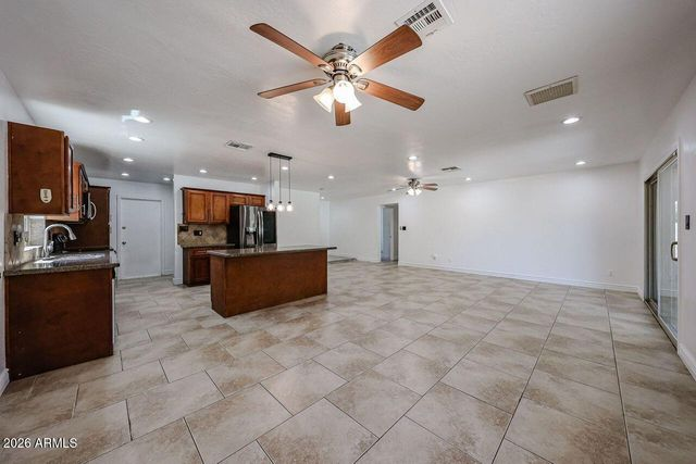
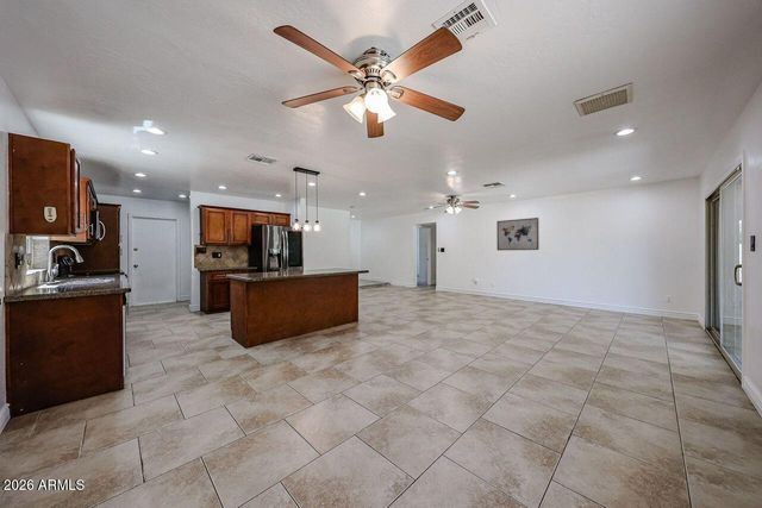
+ wall art [495,217,541,252]
